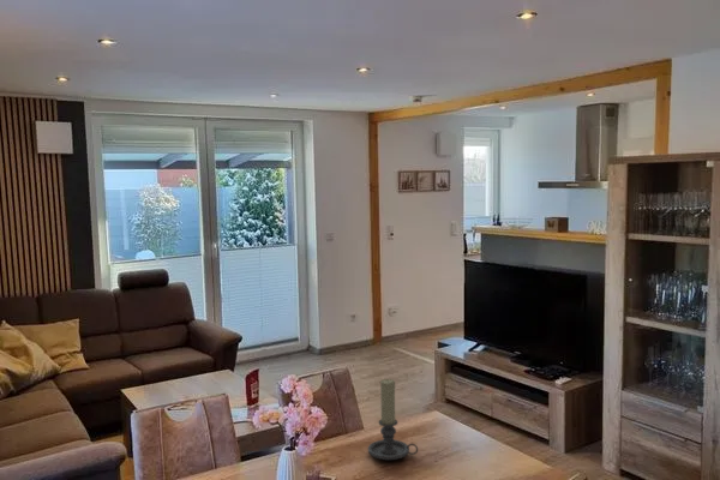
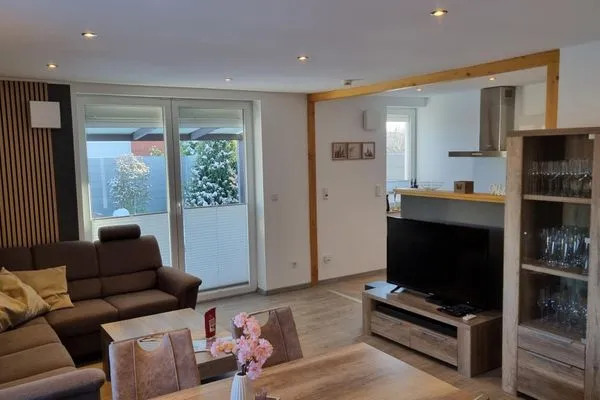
- candle holder [367,378,419,461]
